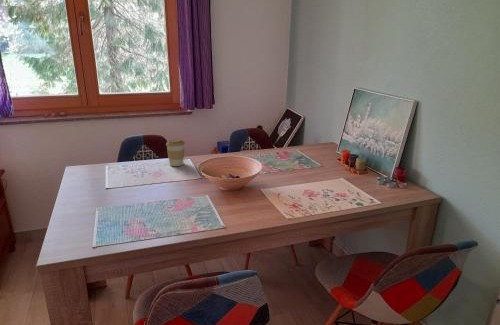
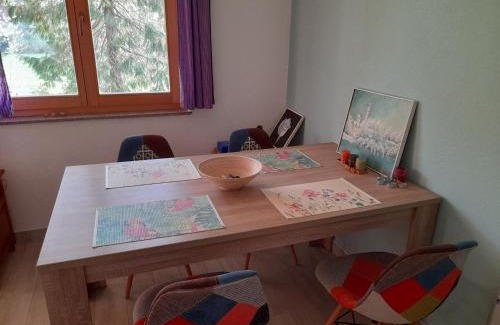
- coffee cup [165,138,186,167]
